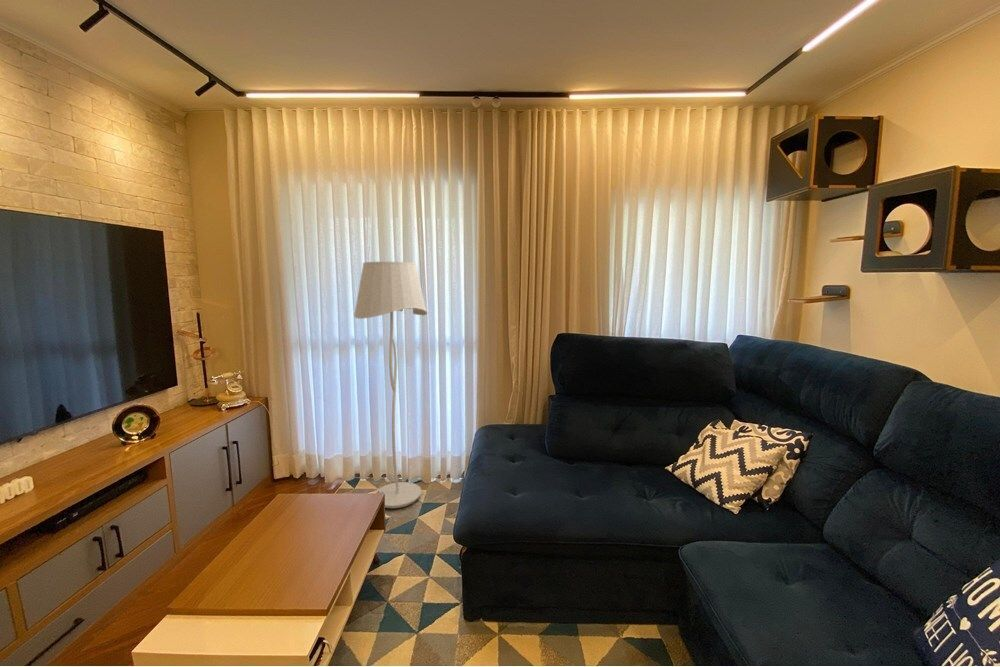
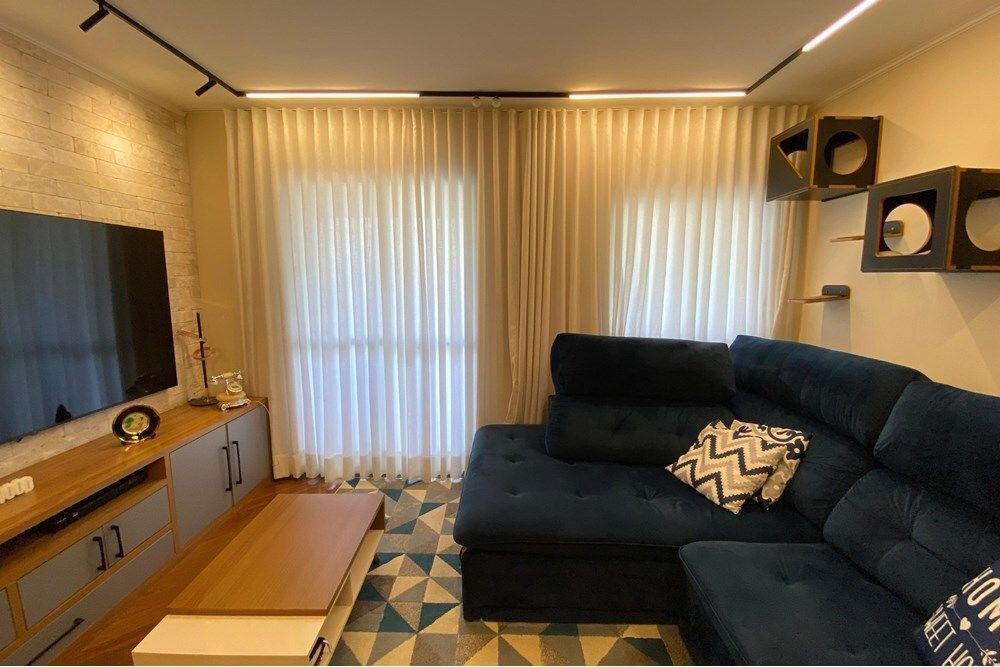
- floor lamp [353,261,428,509]
